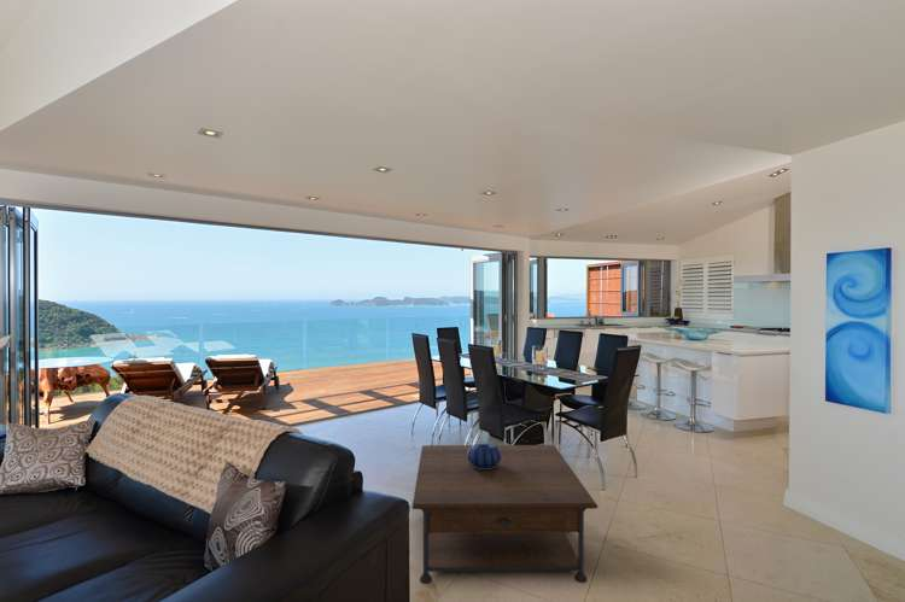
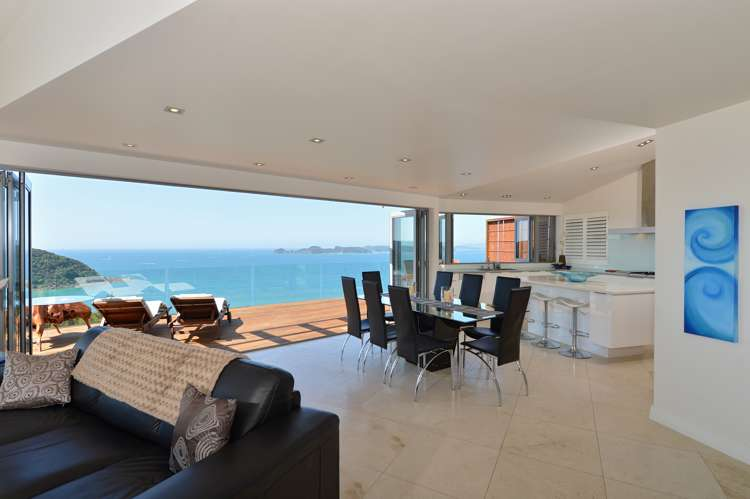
- decorative bowl [467,443,502,469]
- coffee table [411,444,599,585]
